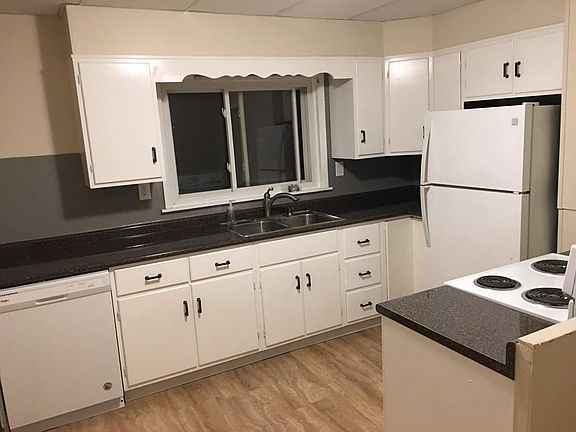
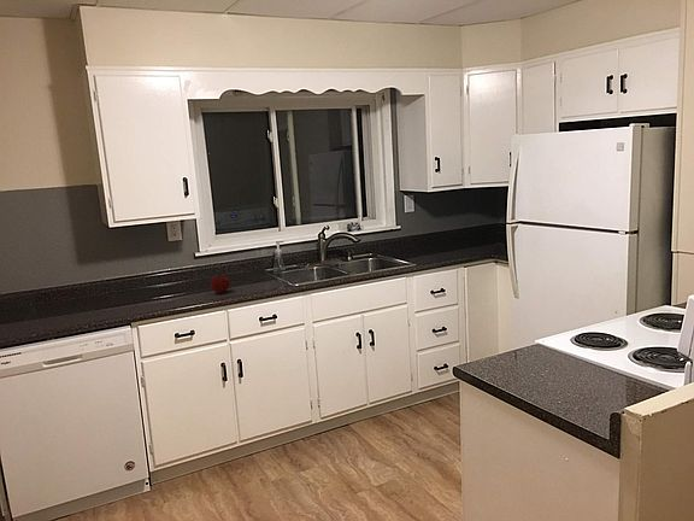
+ fruit [210,273,231,294]
